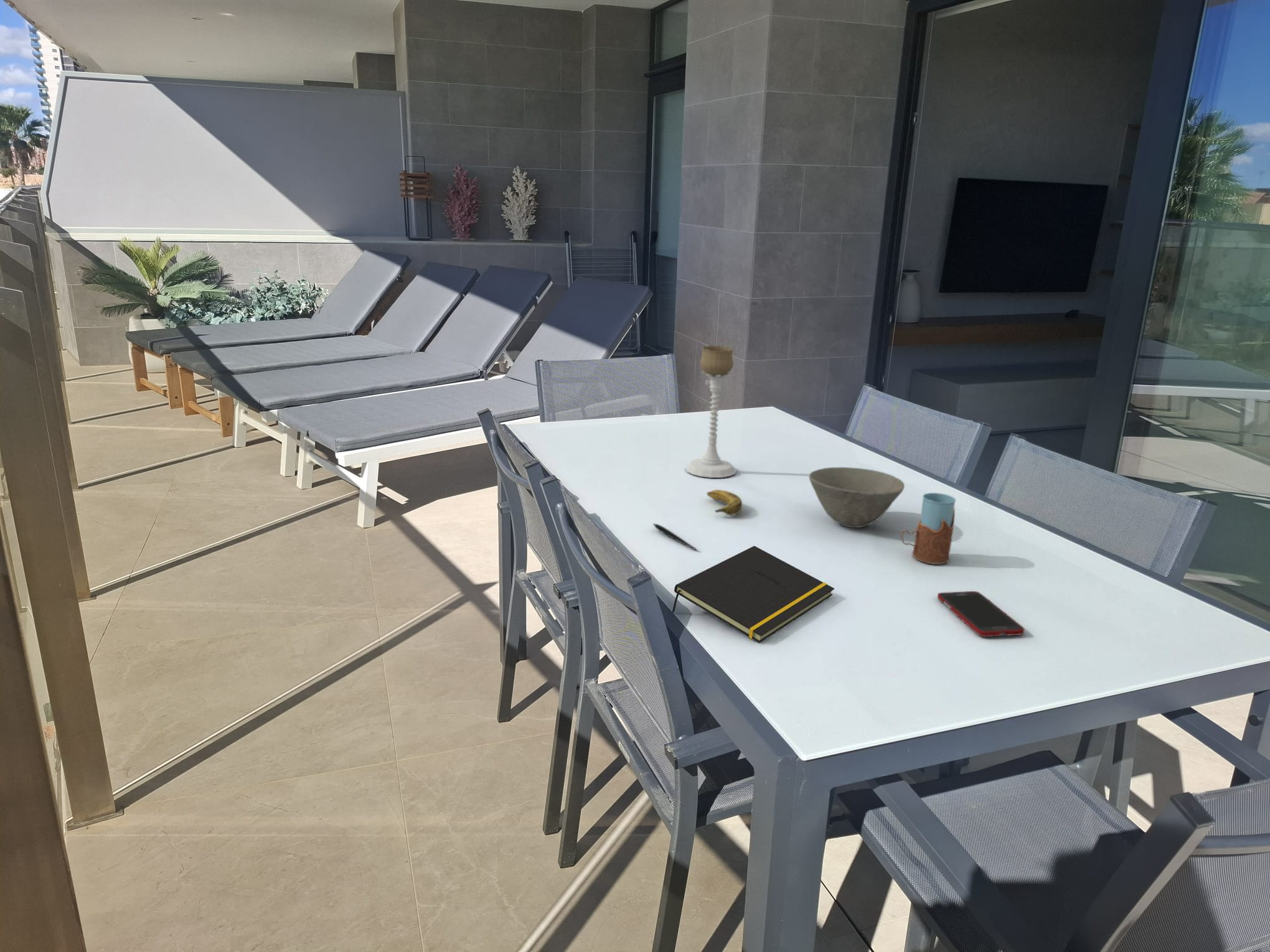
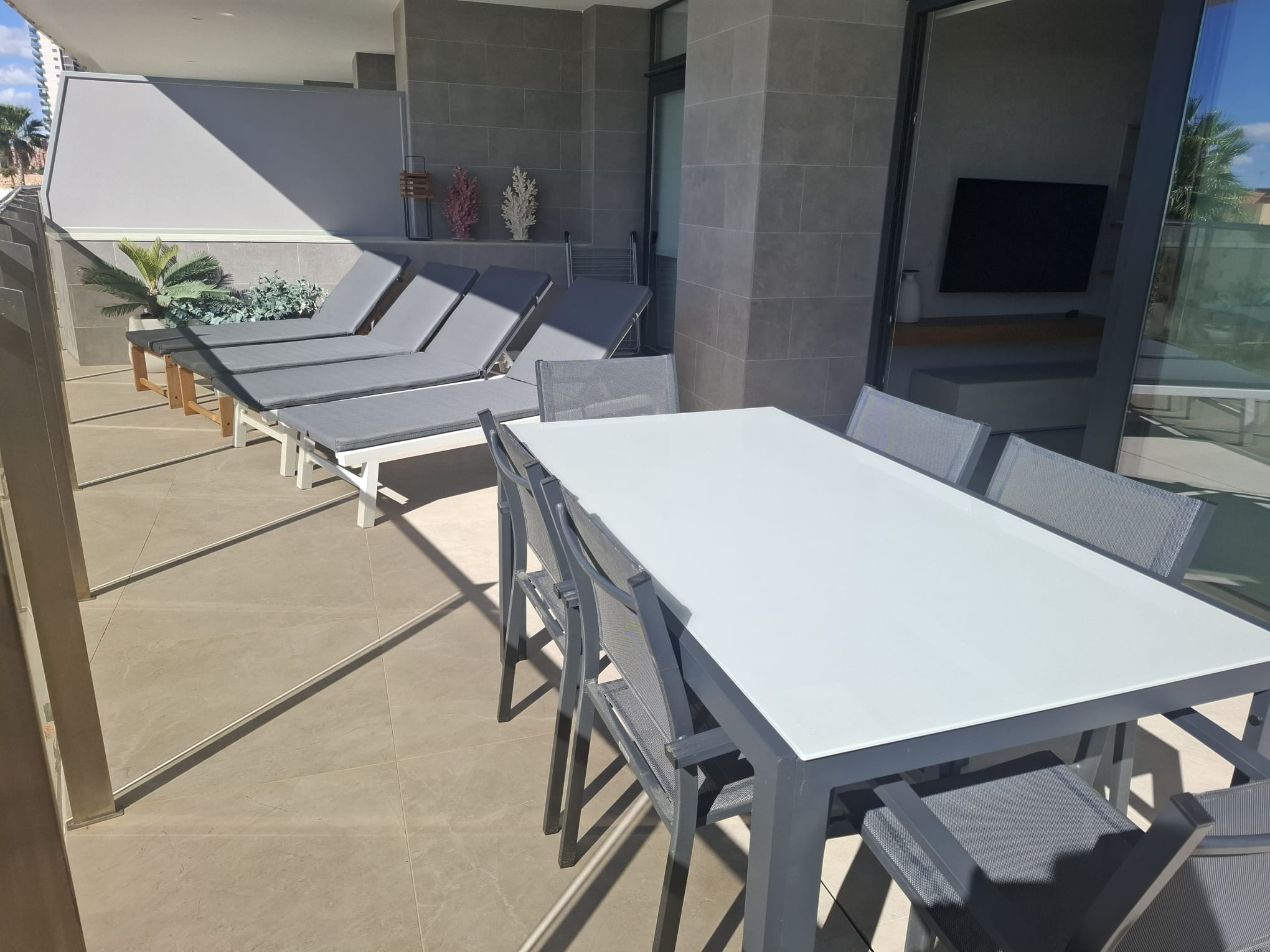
- pen [652,523,697,551]
- candle holder [685,345,737,478]
- cell phone [937,590,1025,637]
- drinking glass [900,492,956,565]
- notepad [671,545,835,643]
- bowl [808,467,905,528]
- banana [707,489,743,516]
